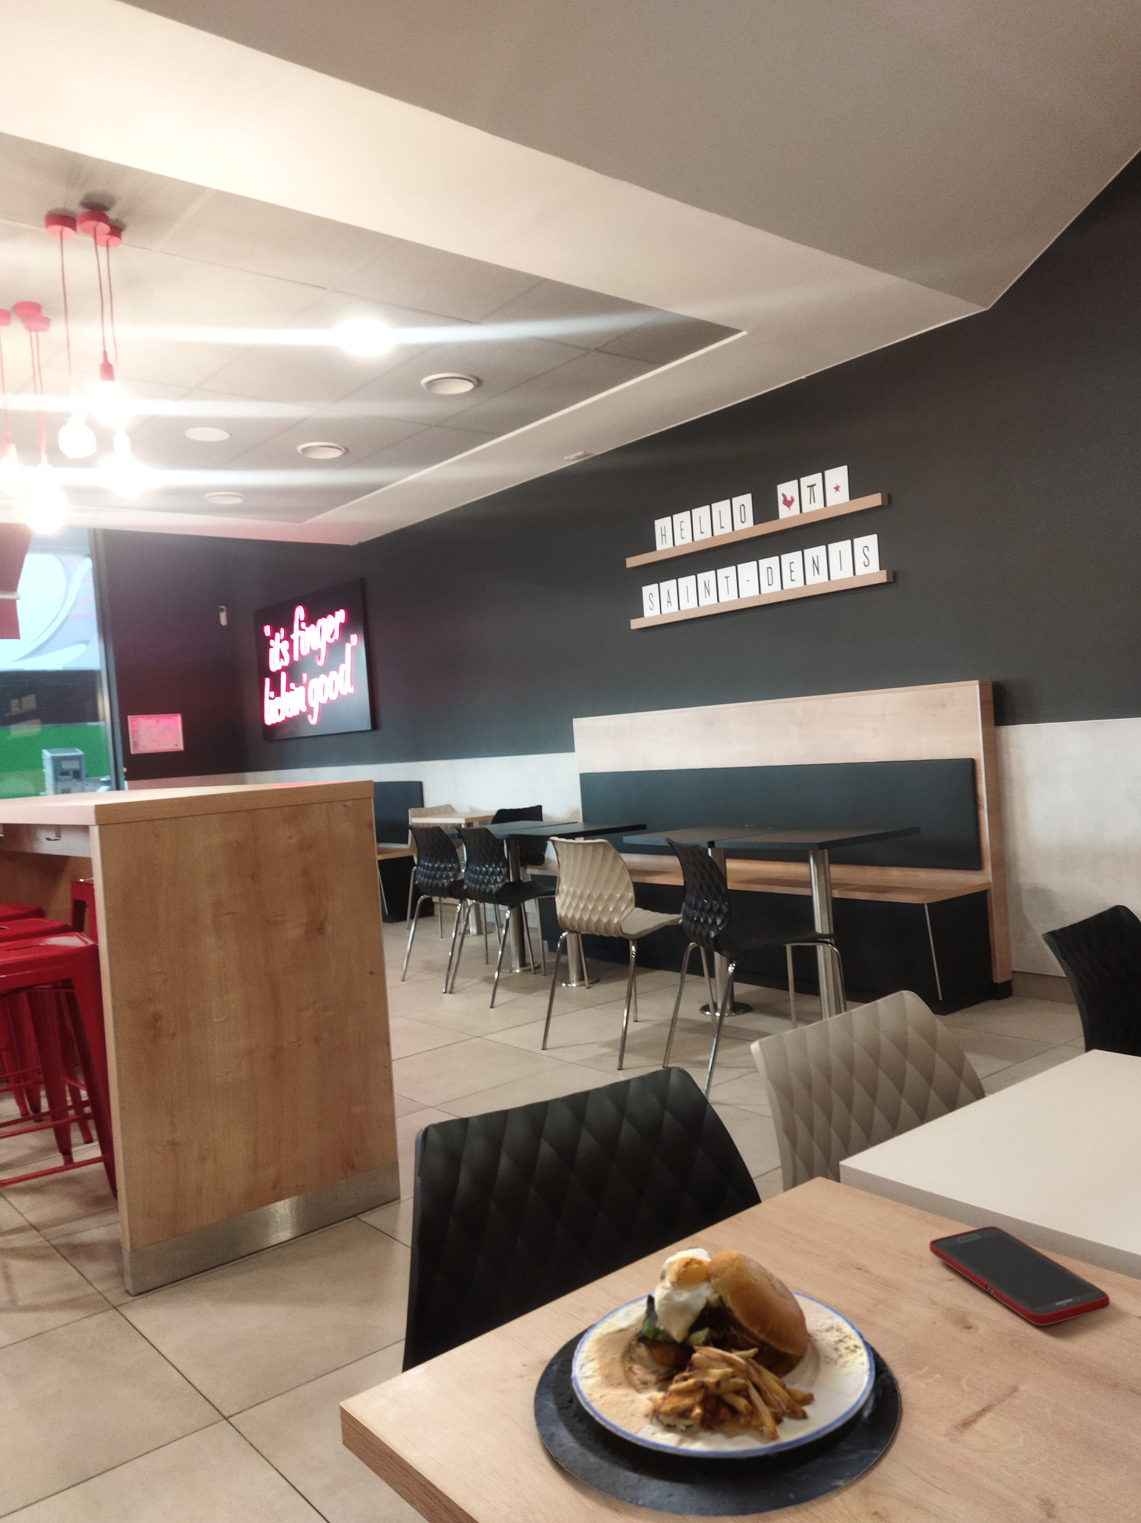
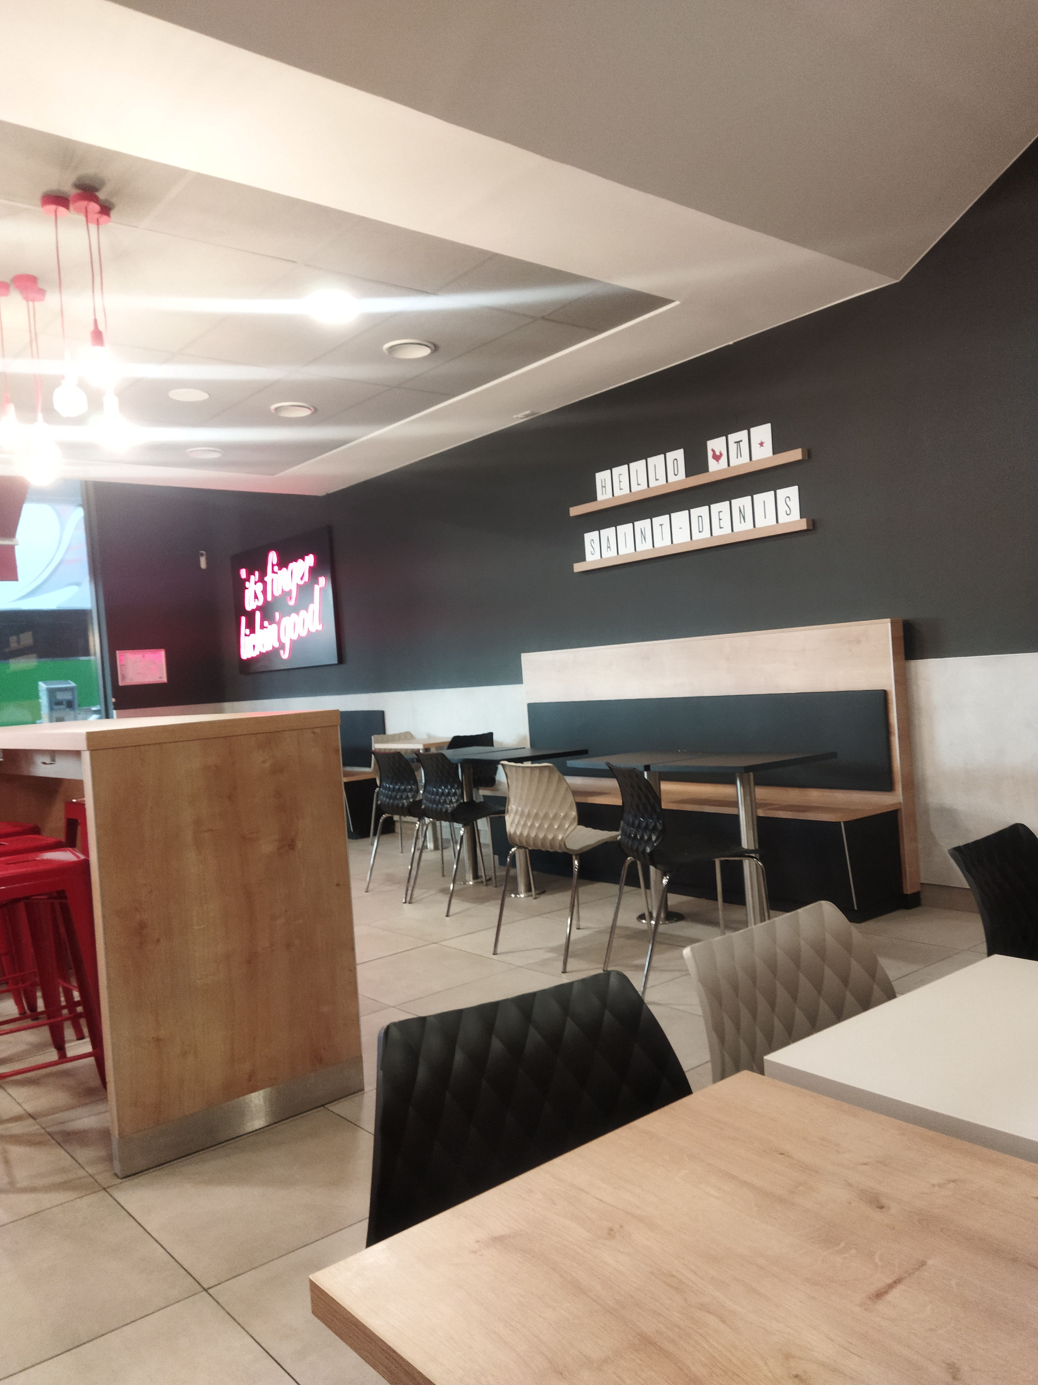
- plate [533,1246,900,1518]
- cell phone [929,1226,1110,1326]
